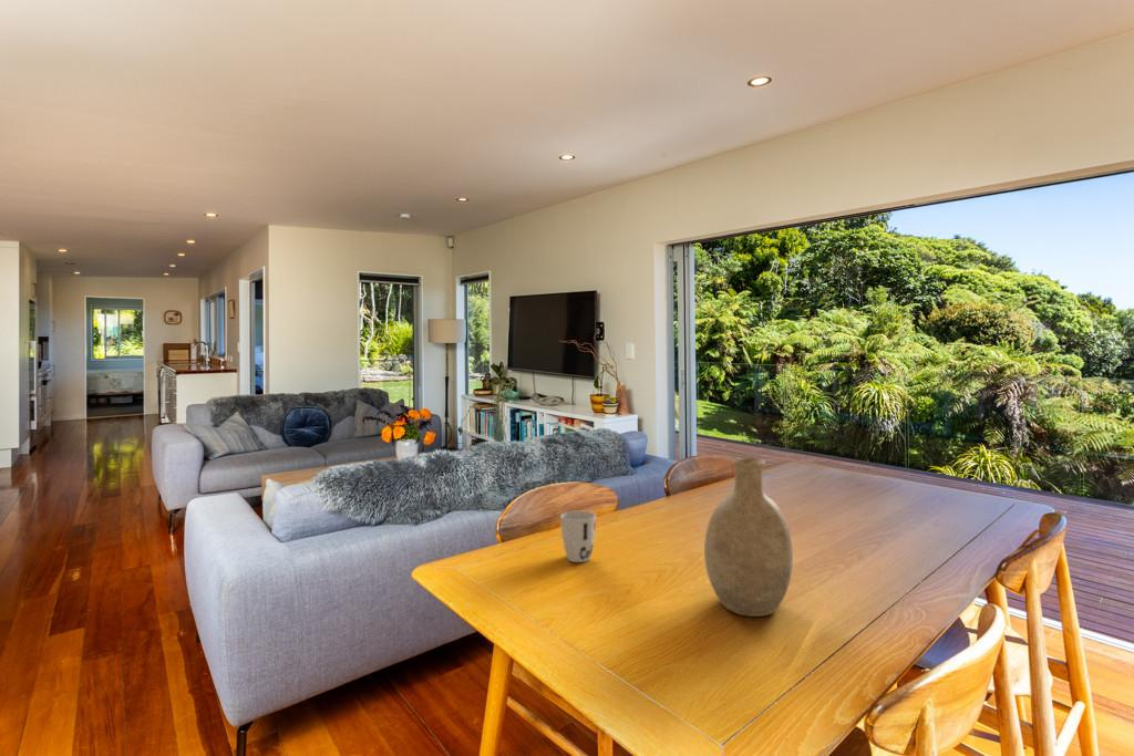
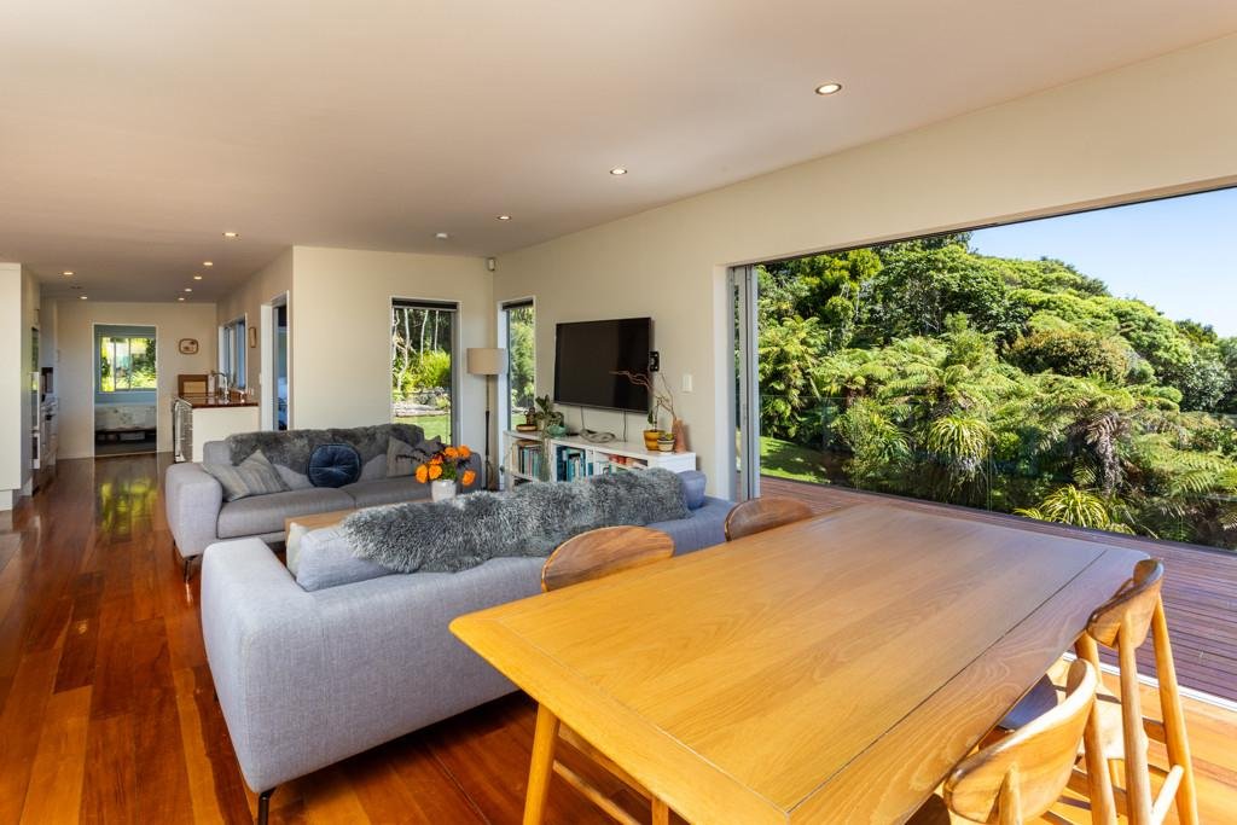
- cup [559,510,597,563]
- decorative vase [703,456,794,618]
